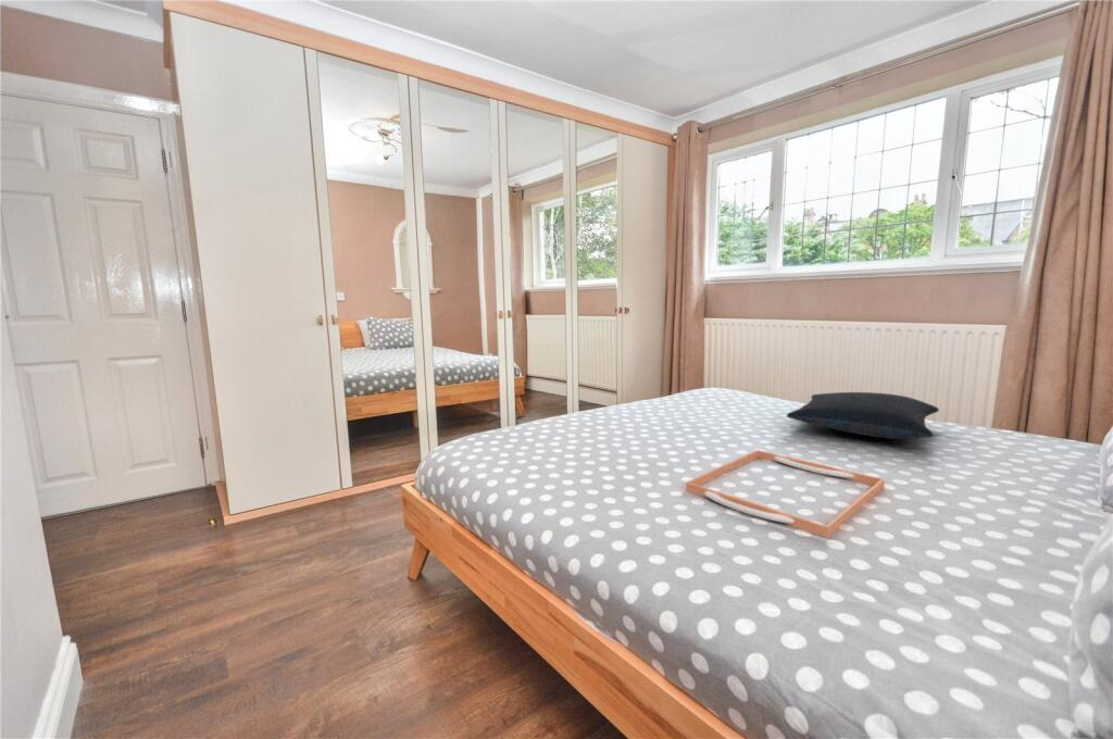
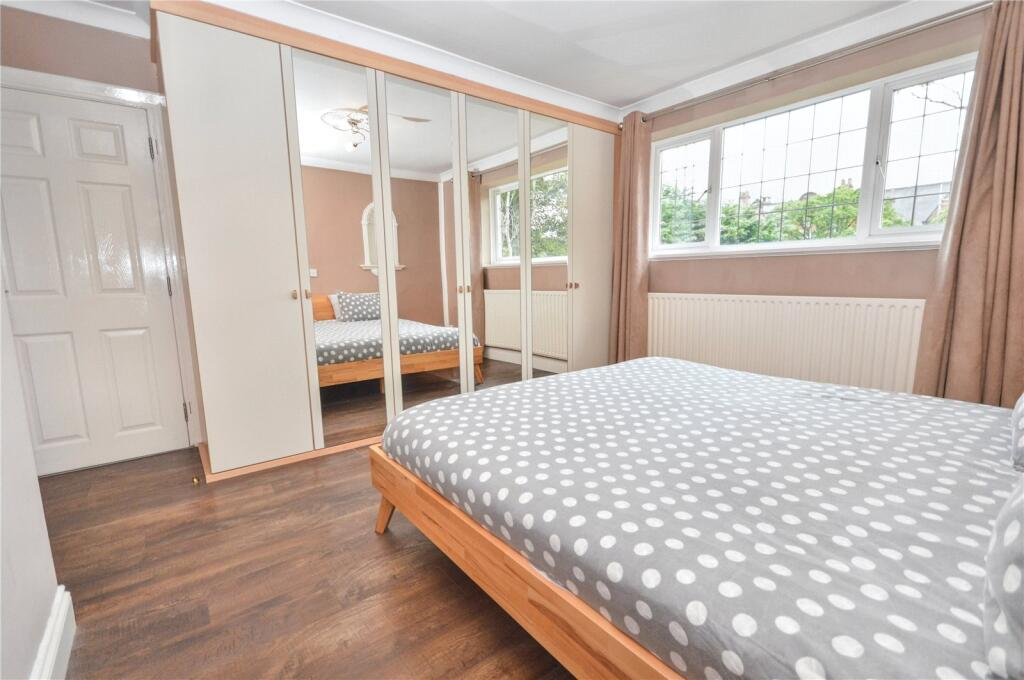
- pillow [786,391,940,440]
- serving tray [685,449,886,538]
